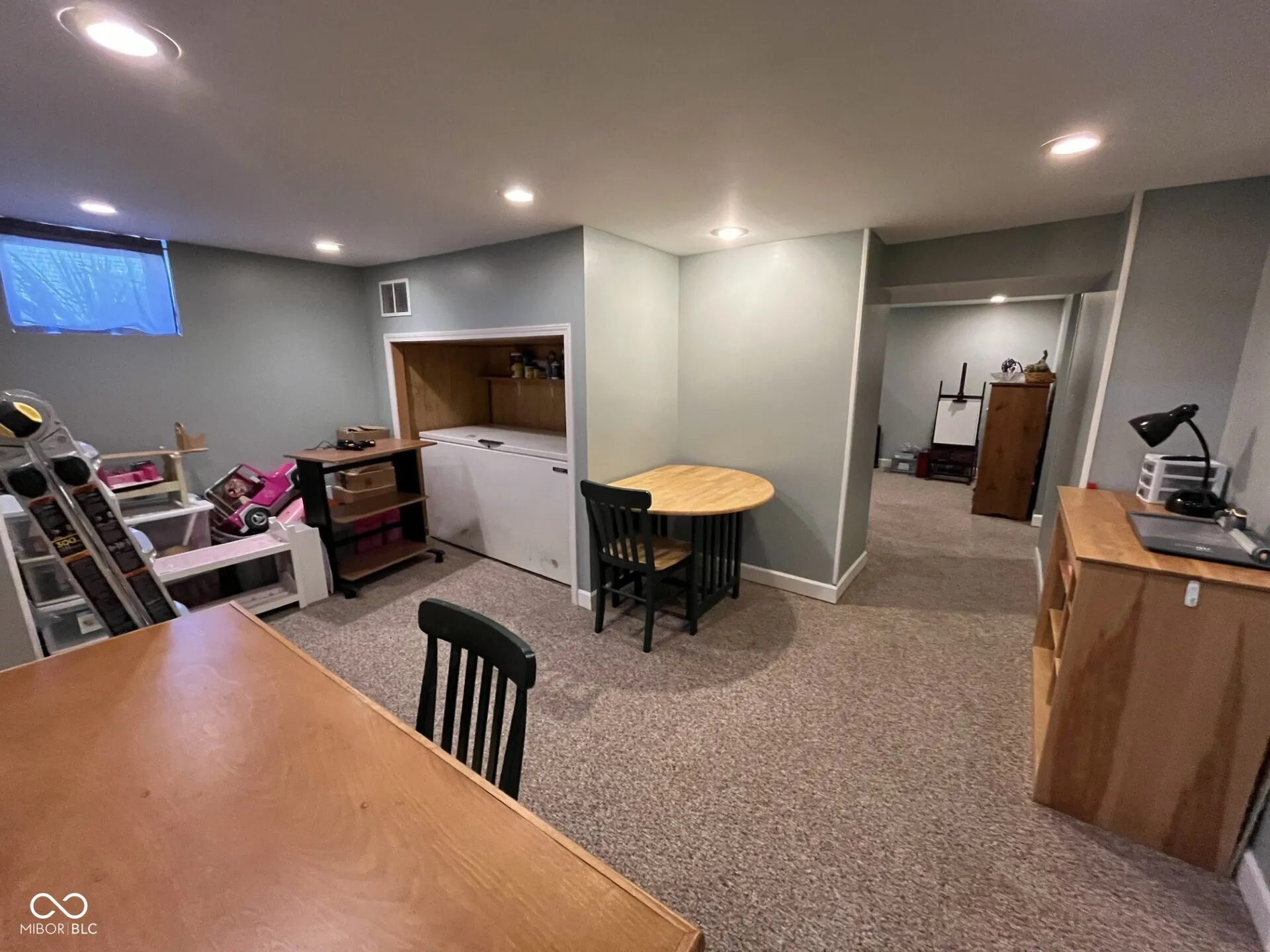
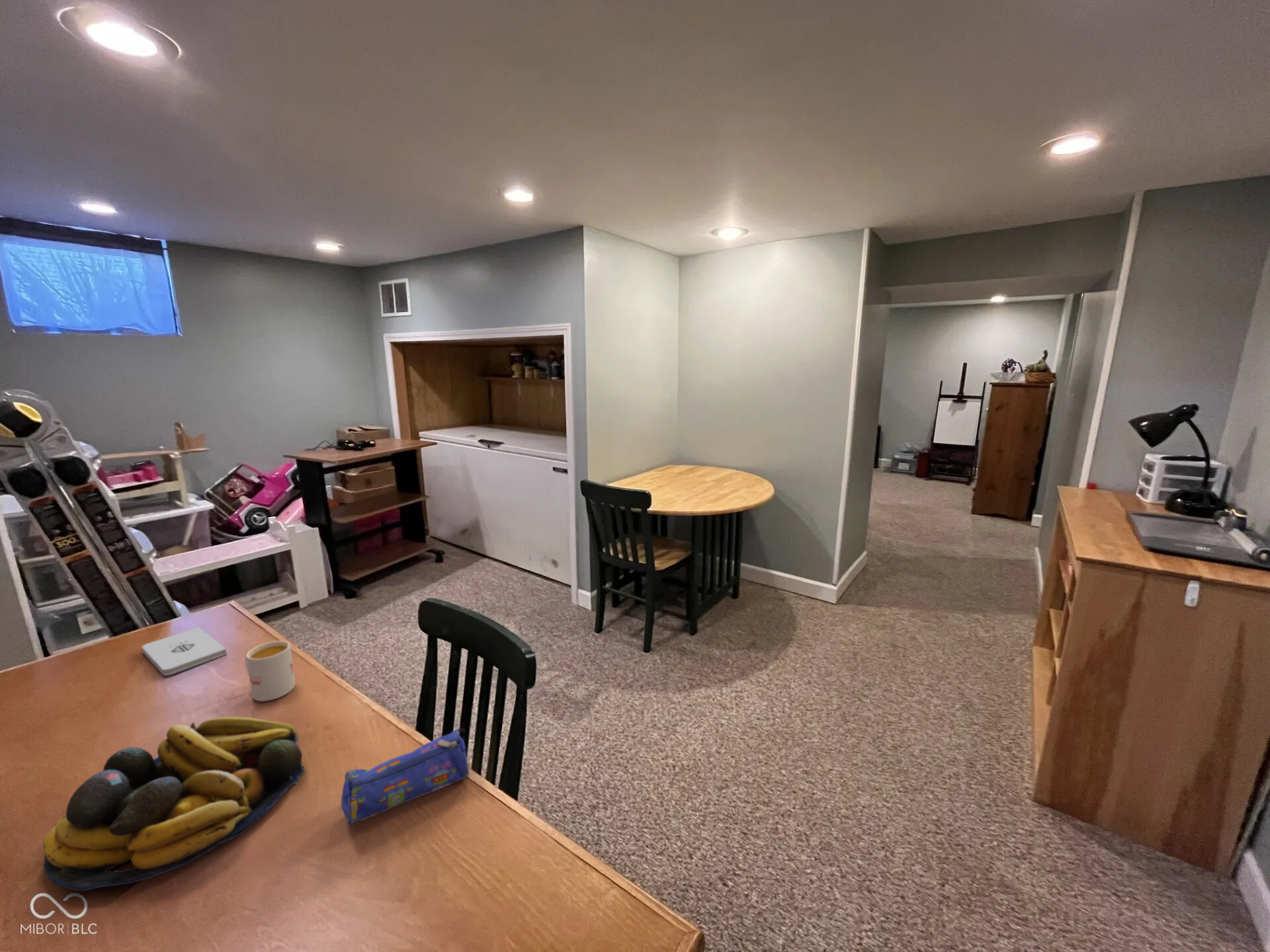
+ fruit bowl [42,716,306,892]
+ pencil case [341,728,470,826]
+ mug [244,640,296,702]
+ notepad [141,627,228,676]
